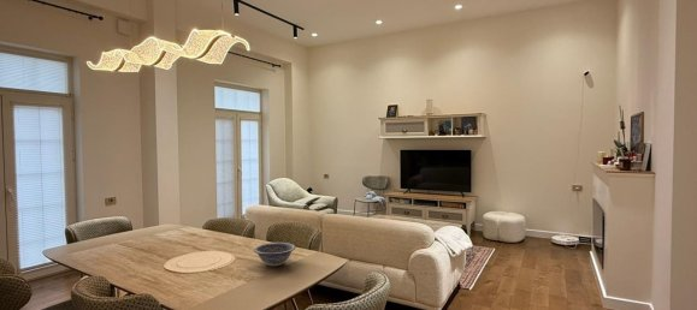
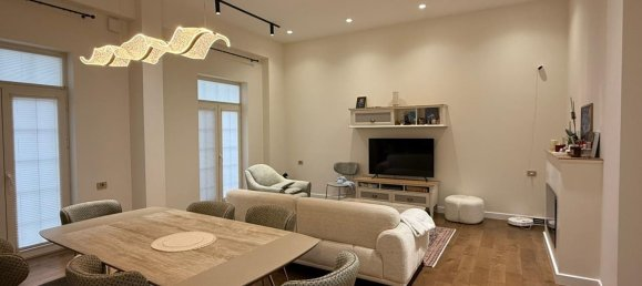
- decorative bowl [253,242,296,267]
